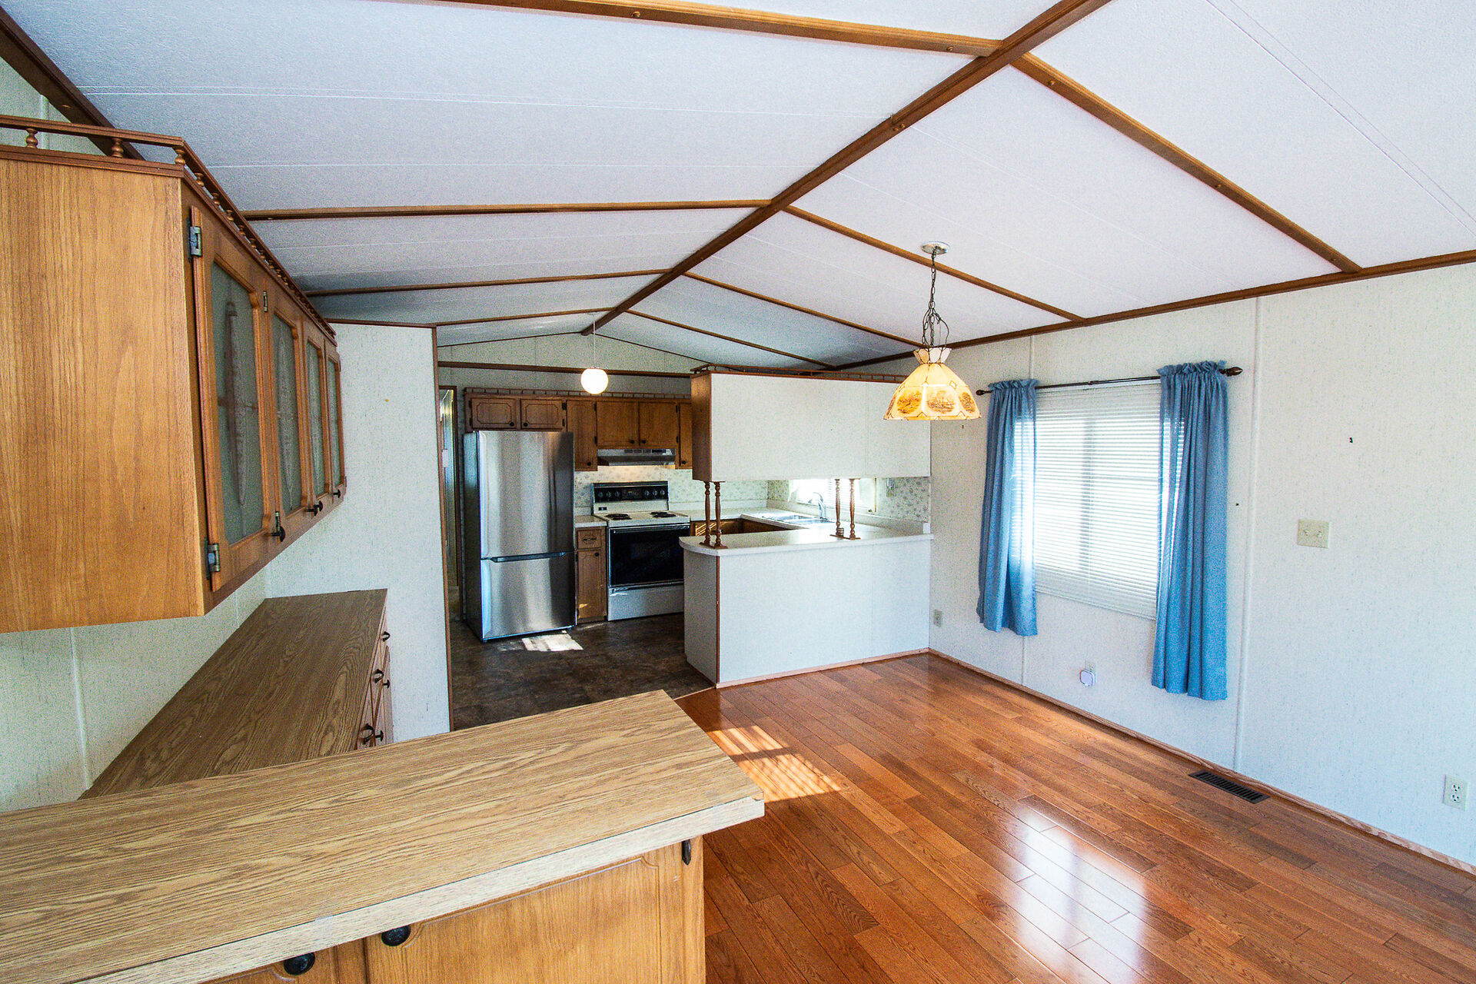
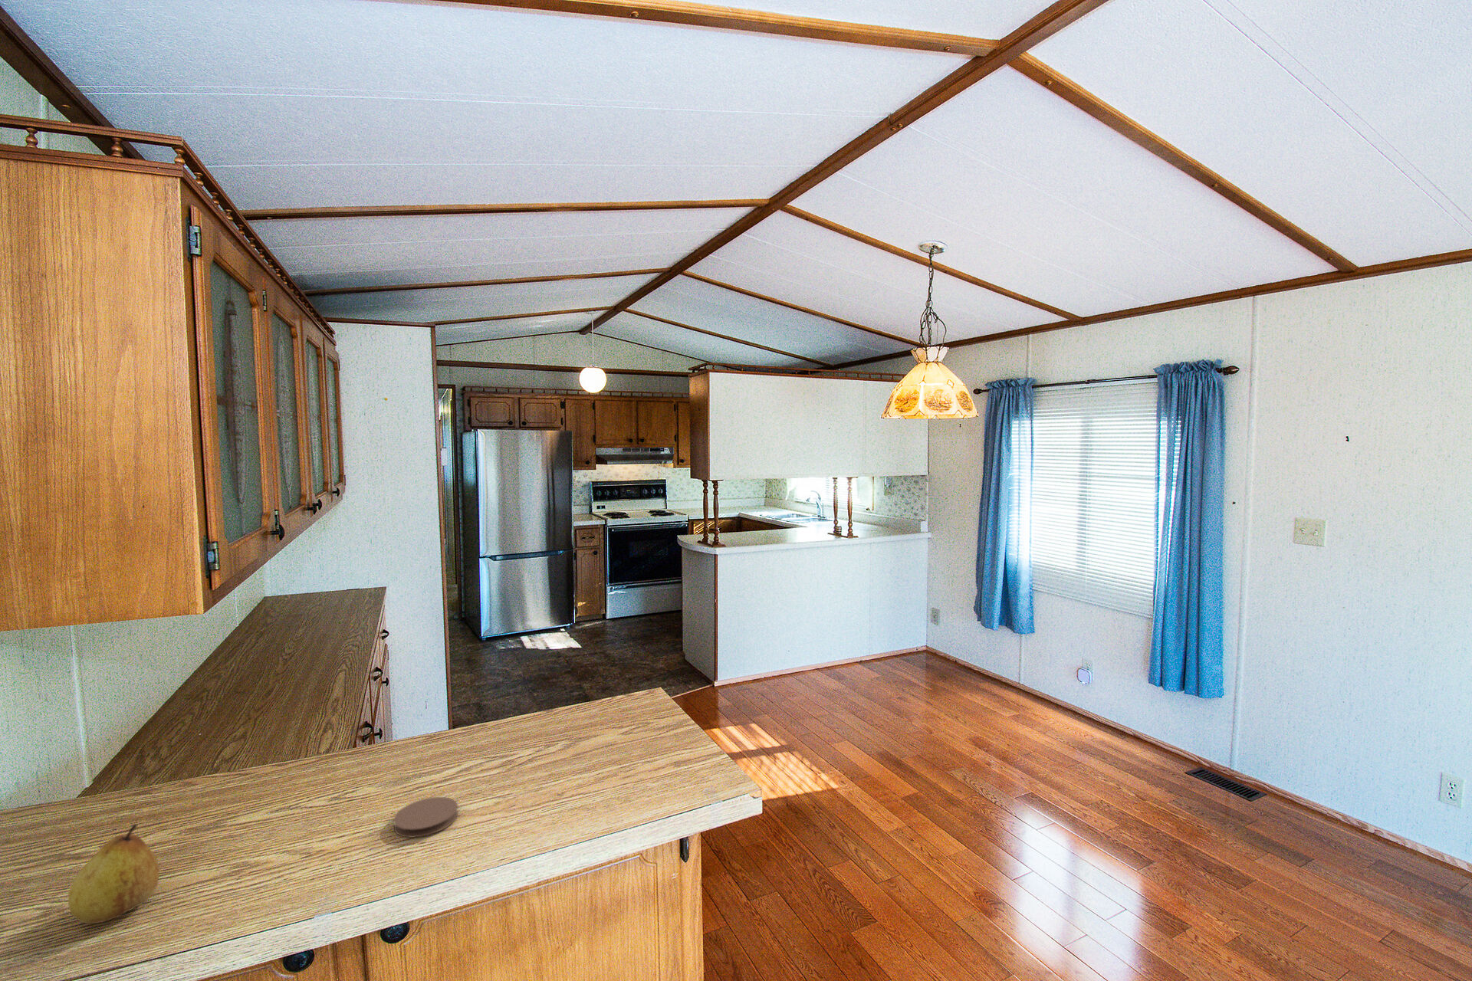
+ coaster [392,796,459,839]
+ fruit [68,823,160,924]
